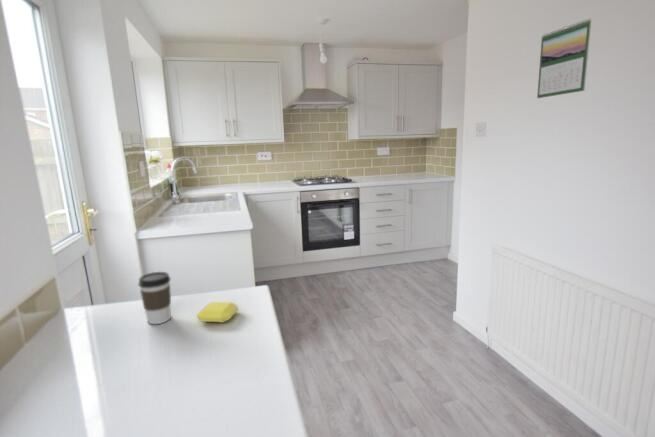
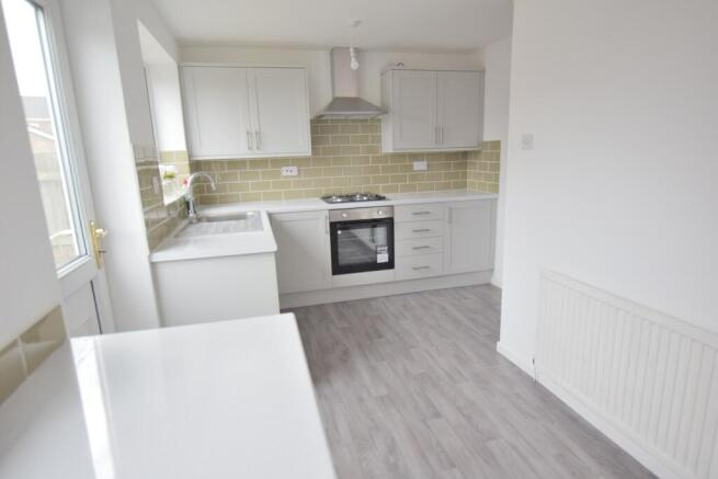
- calendar [536,17,592,99]
- coffee cup [137,271,172,325]
- soap bar [196,301,239,324]
